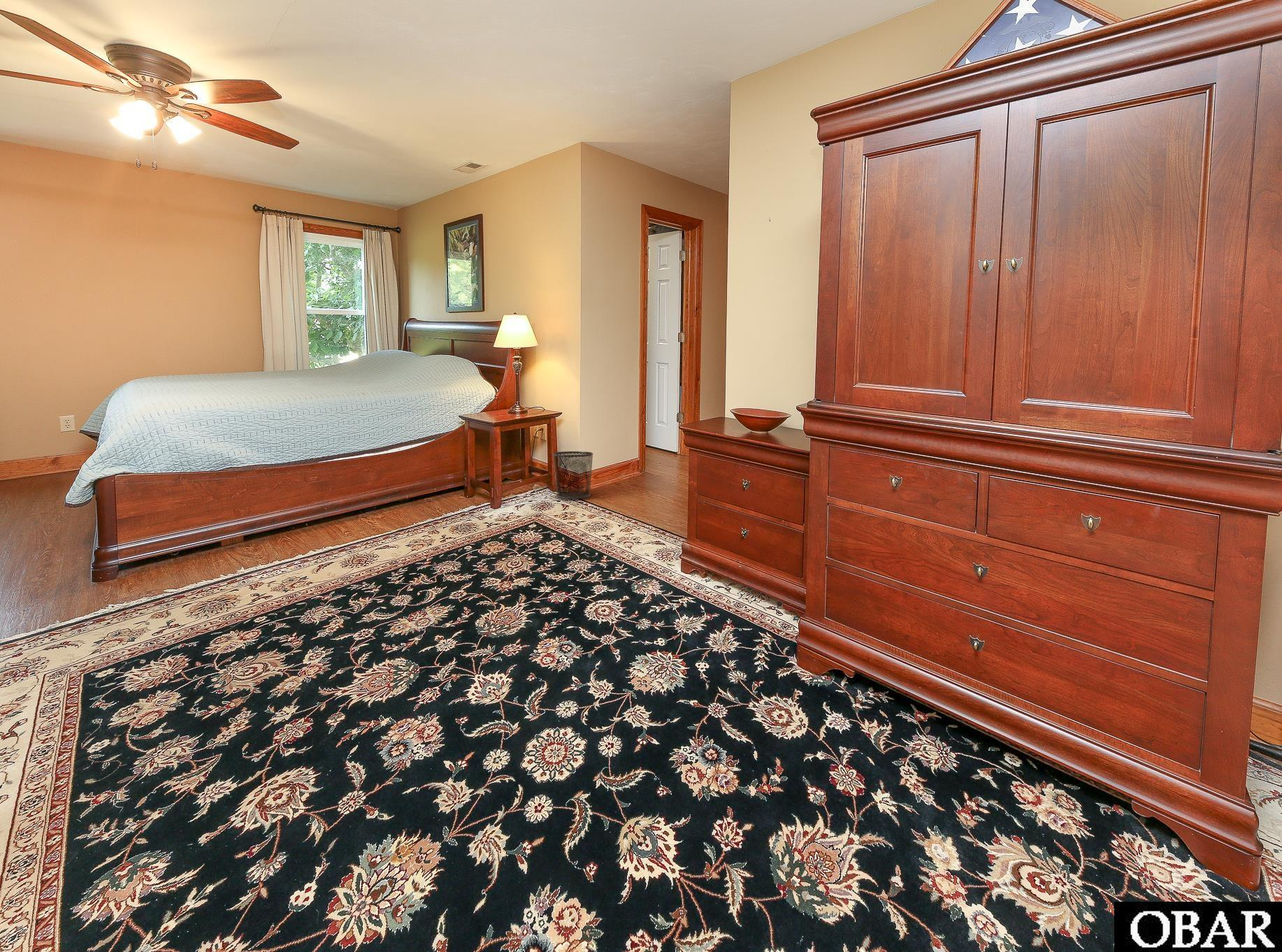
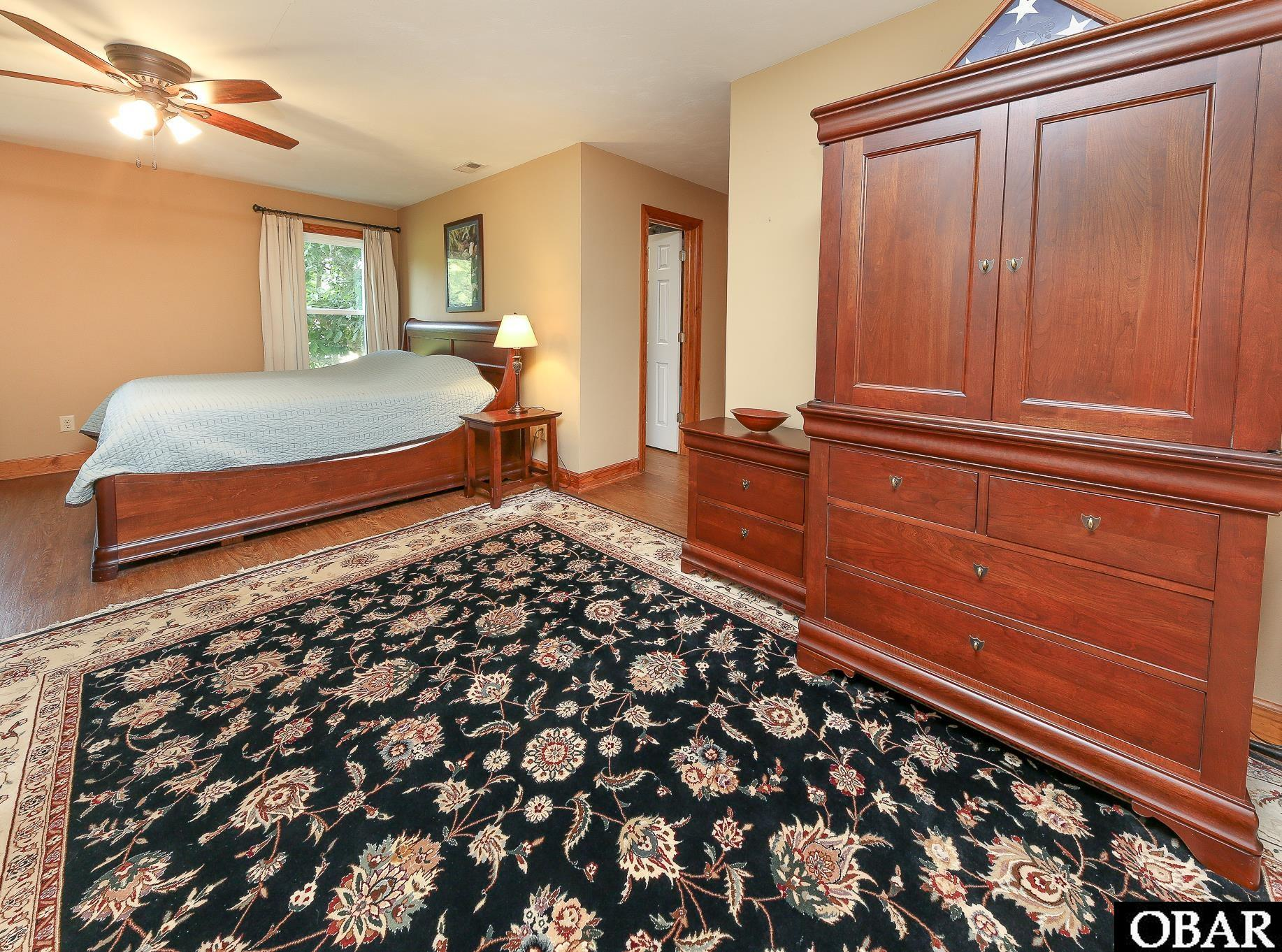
- trash can [552,451,593,500]
